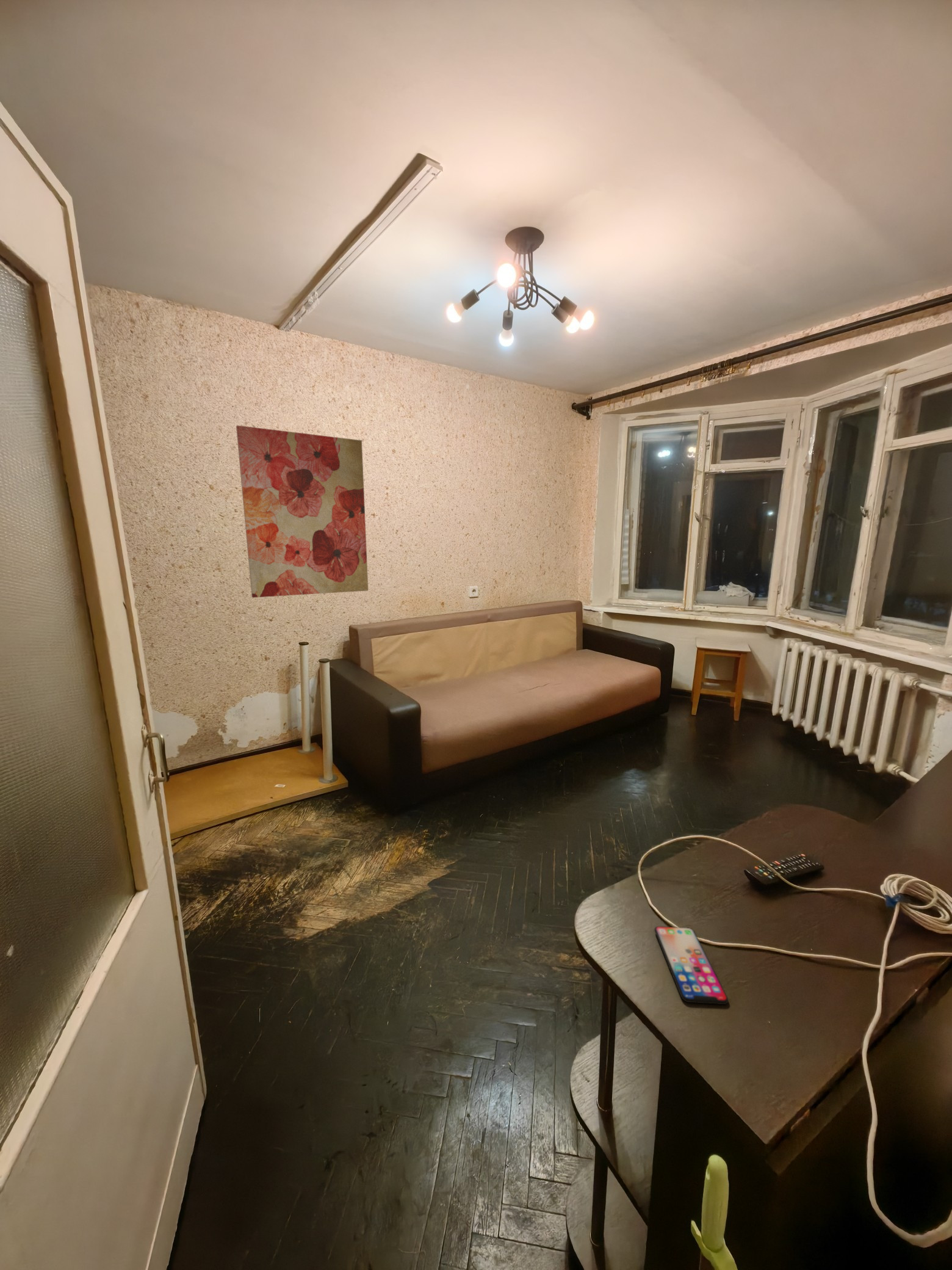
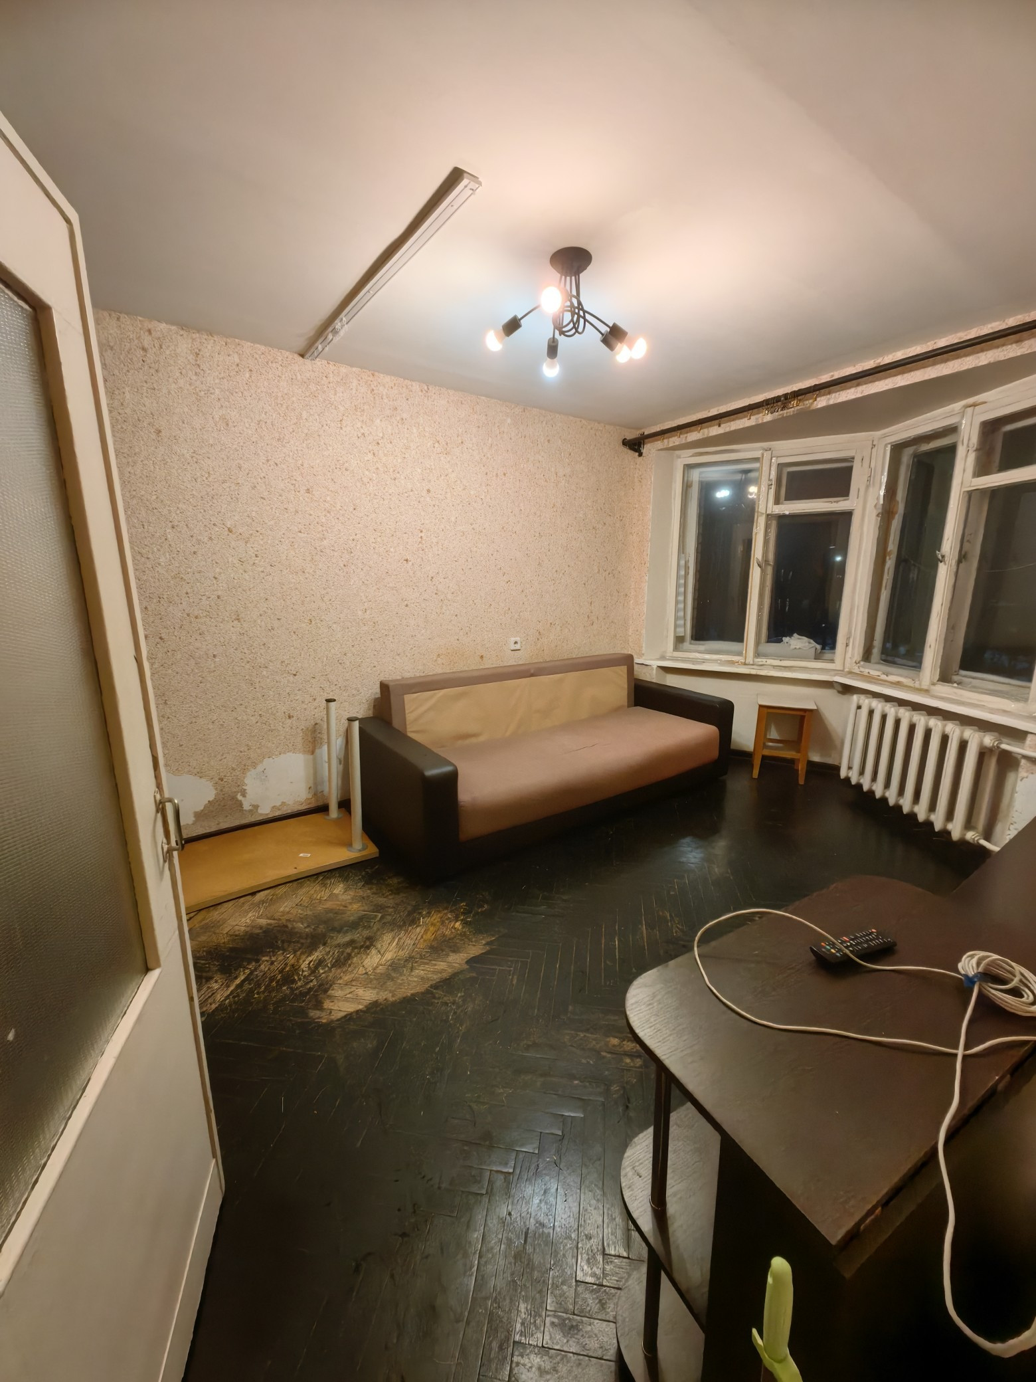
- smartphone [654,926,729,1005]
- wall art [236,425,369,598]
